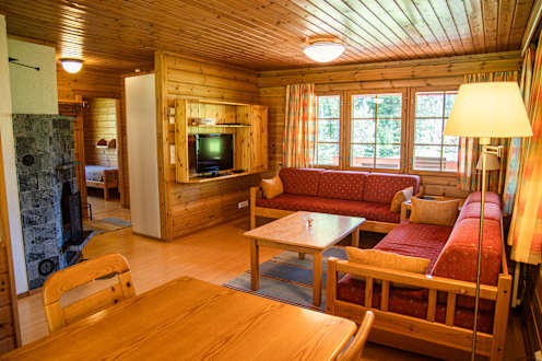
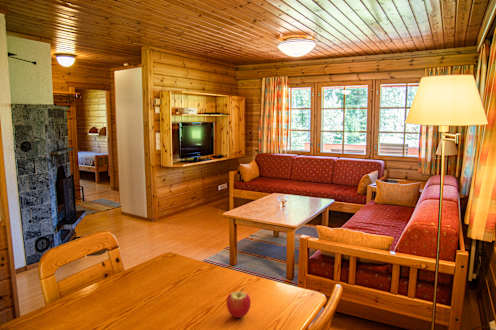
+ apple [226,288,252,319]
